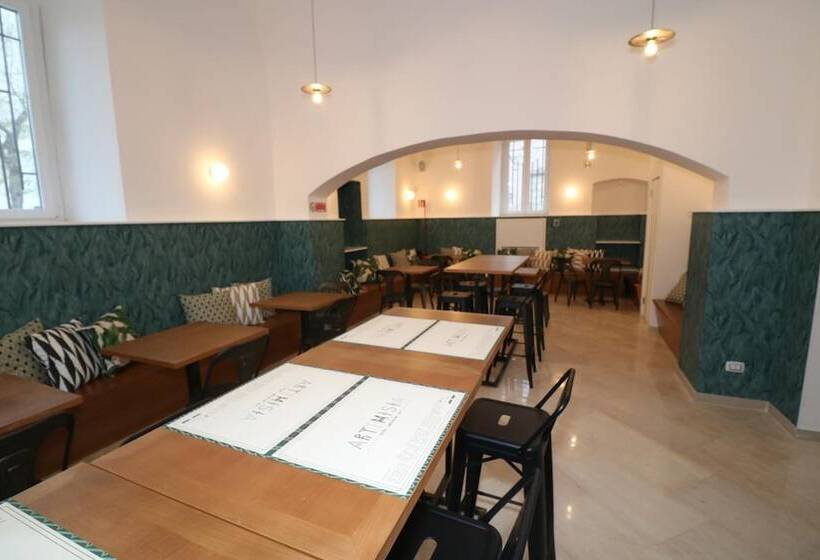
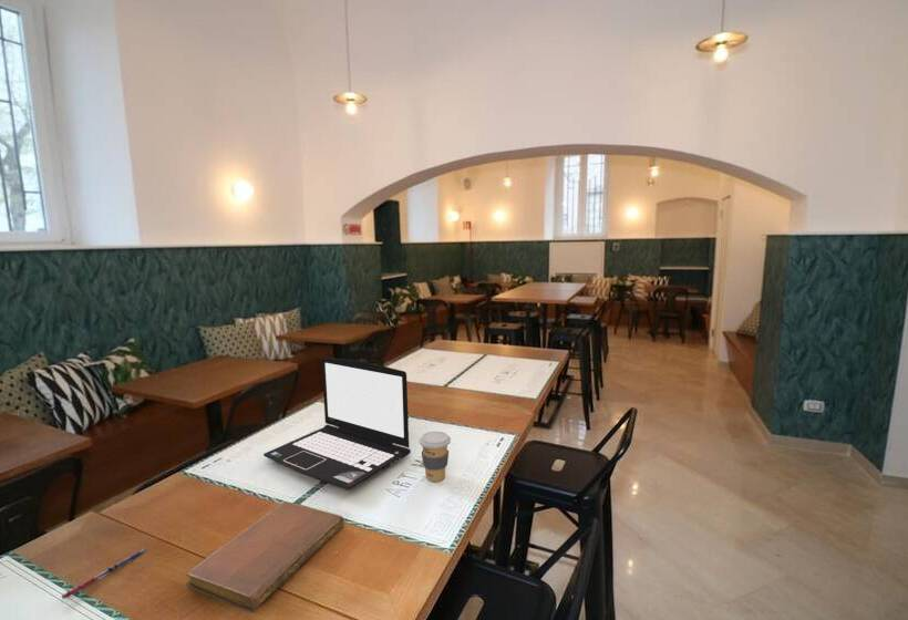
+ coffee cup [417,431,452,483]
+ laptop [262,356,412,490]
+ notebook [185,500,345,613]
+ pen [60,548,148,600]
